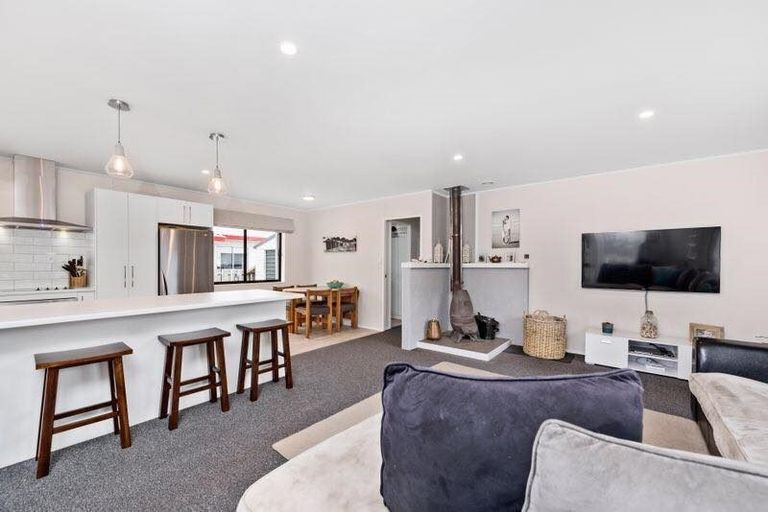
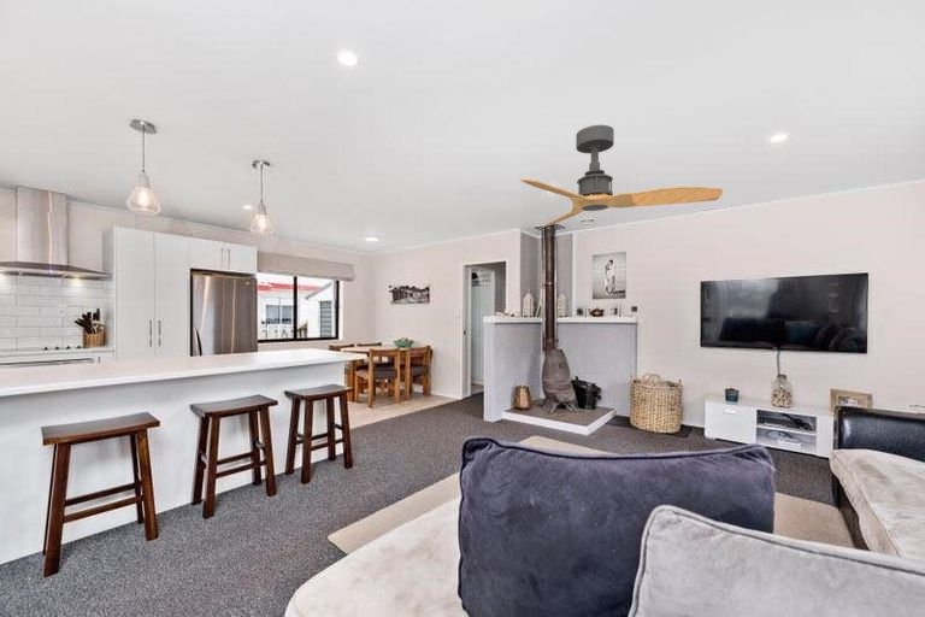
+ ceiling fan [518,124,724,229]
